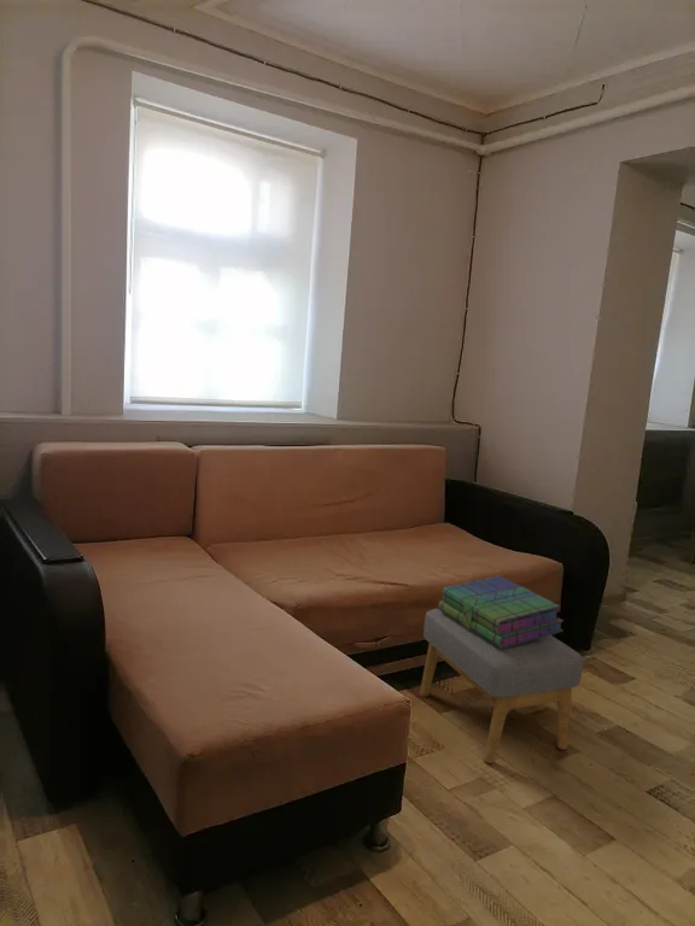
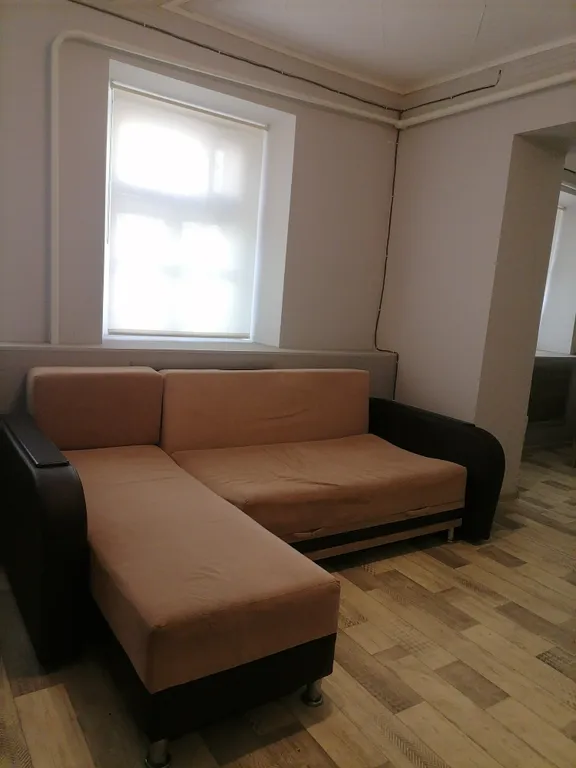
- footstool [419,608,584,764]
- stack of books [437,574,565,649]
